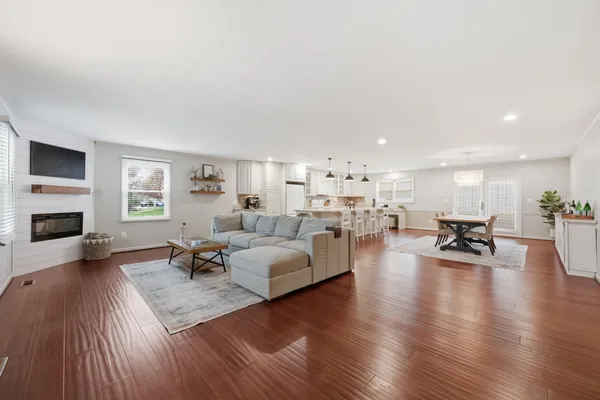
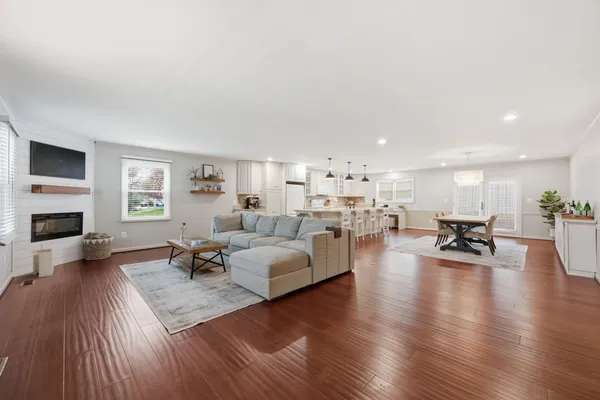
+ storage bin [30,243,55,278]
